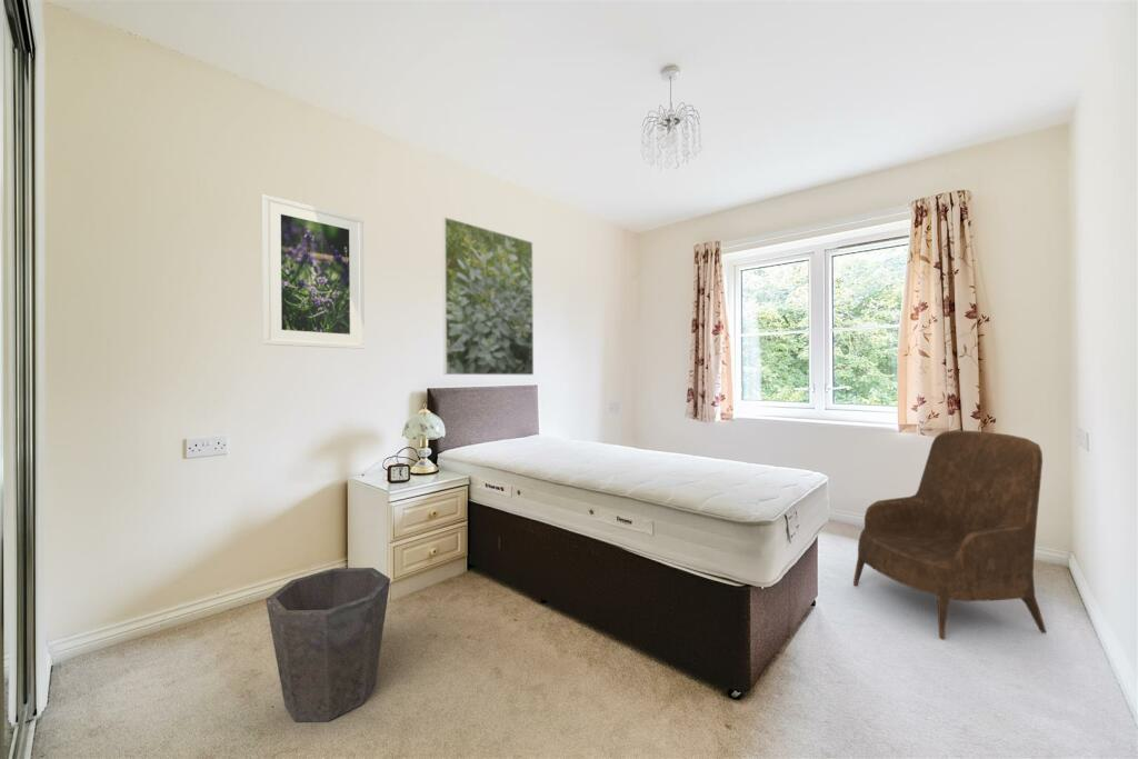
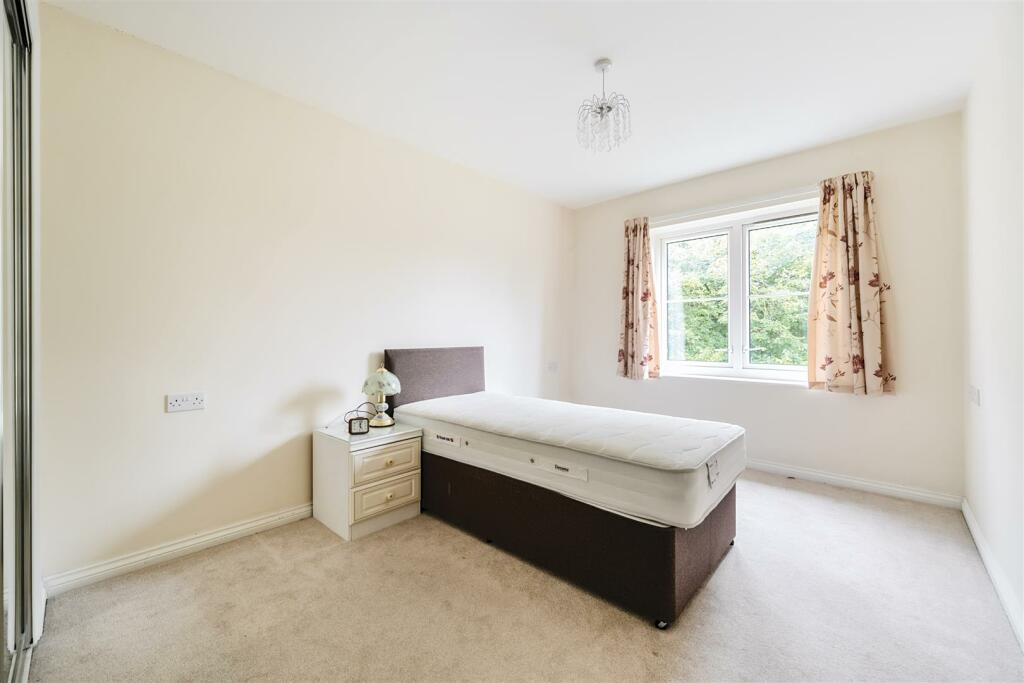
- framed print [441,216,535,376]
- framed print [261,193,366,350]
- waste bin [264,567,391,722]
- armchair [852,429,1047,640]
